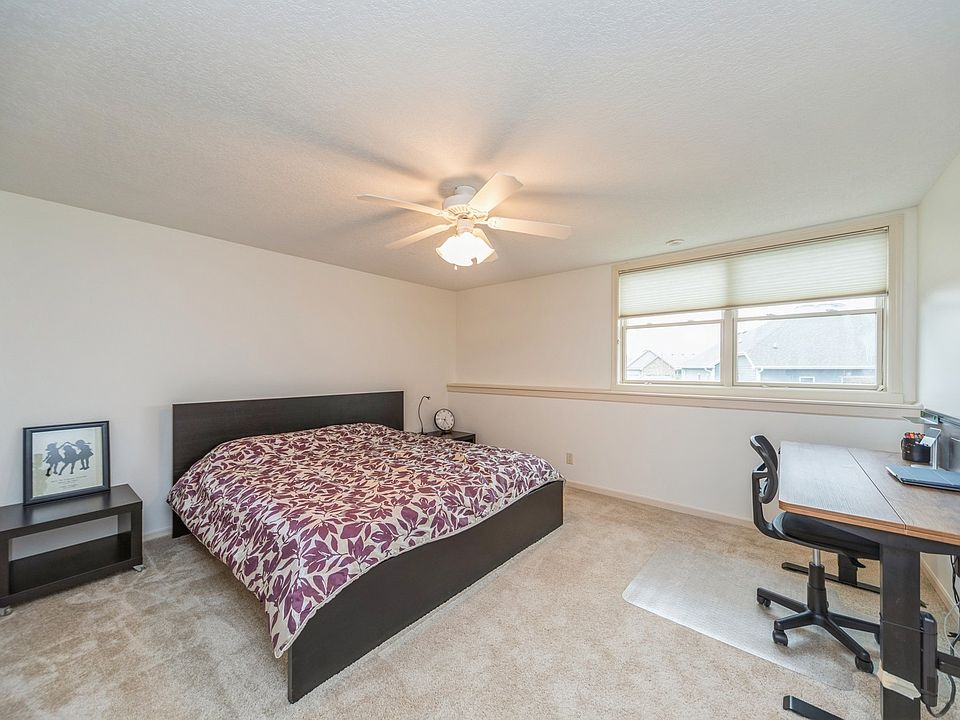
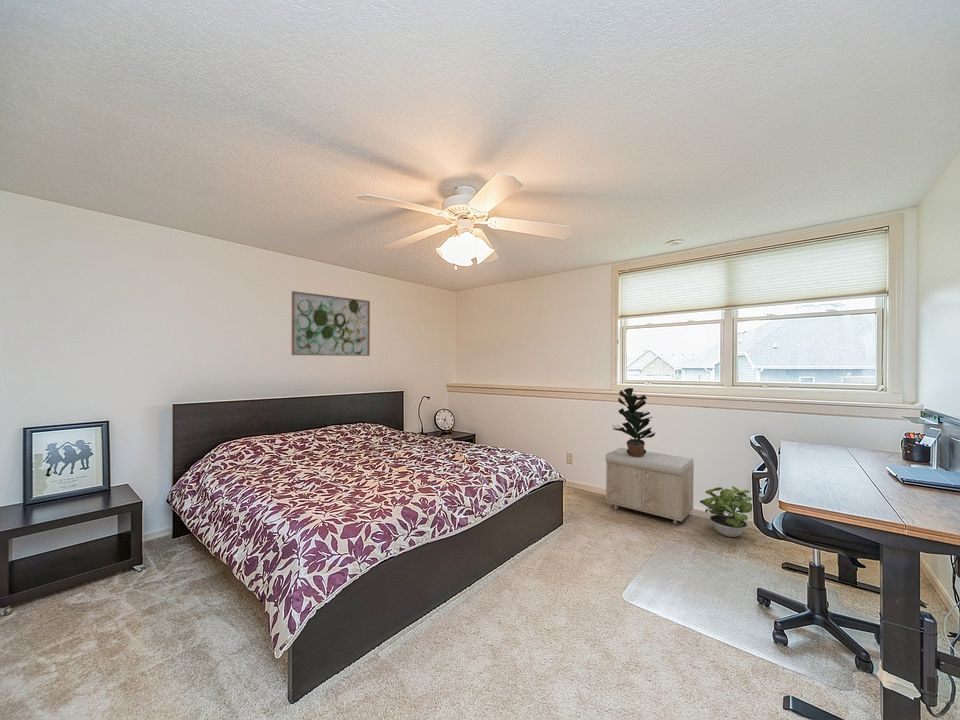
+ potted plant [699,485,753,538]
+ storage bench [604,447,695,525]
+ wall art [291,290,371,357]
+ potted plant [612,387,656,457]
